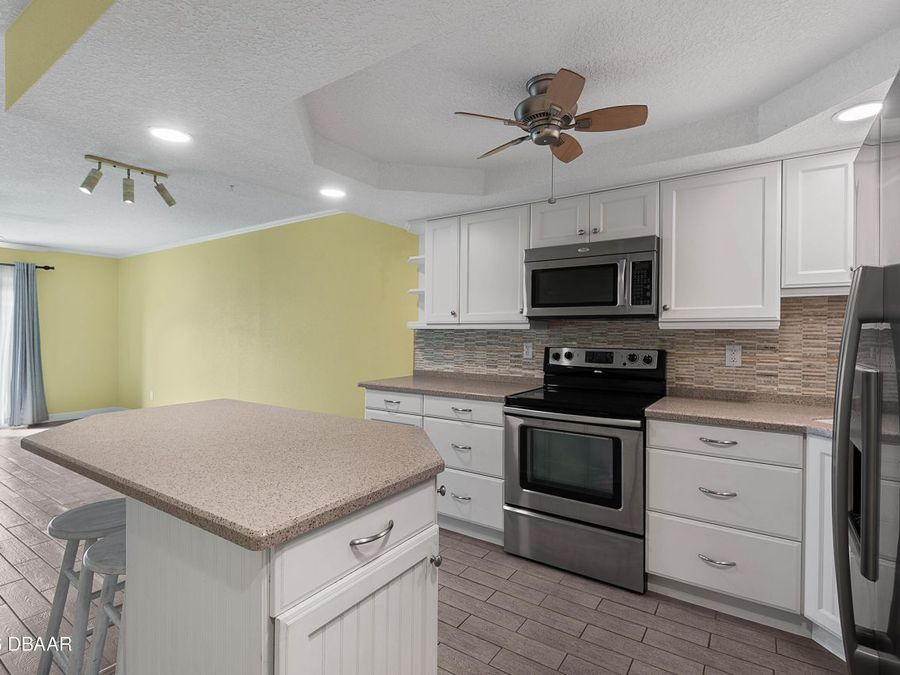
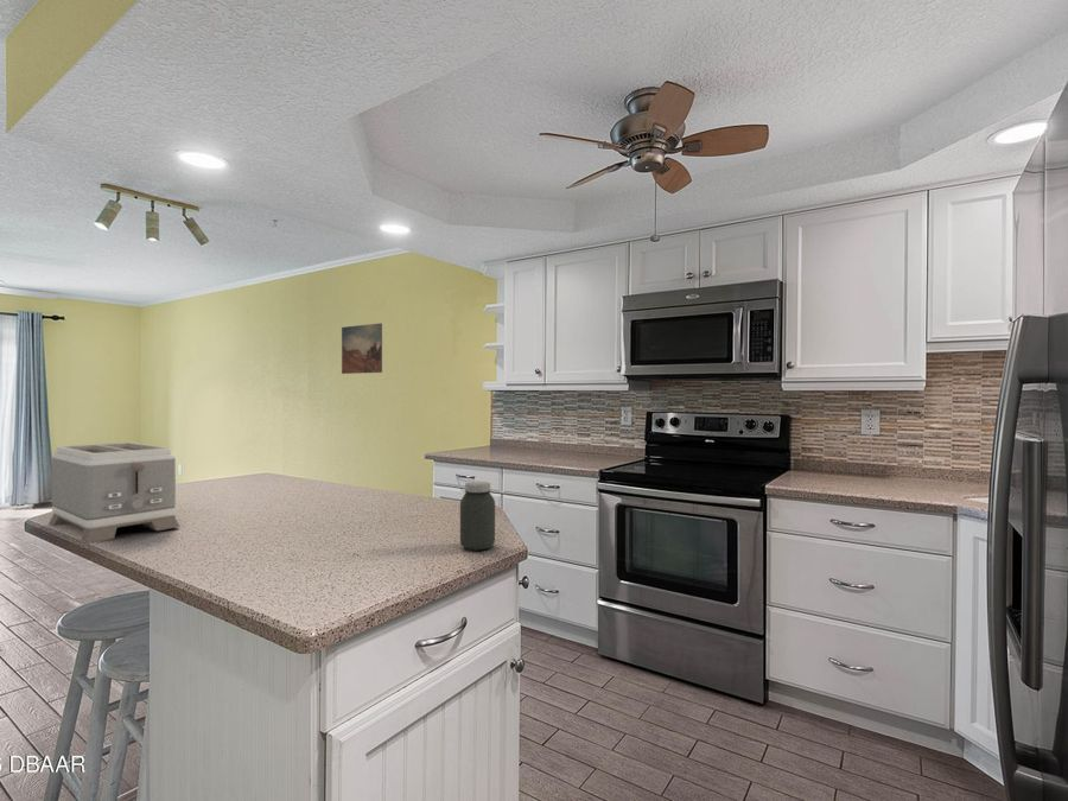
+ toaster [47,441,182,545]
+ wall art [341,322,383,375]
+ jar [459,481,496,552]
